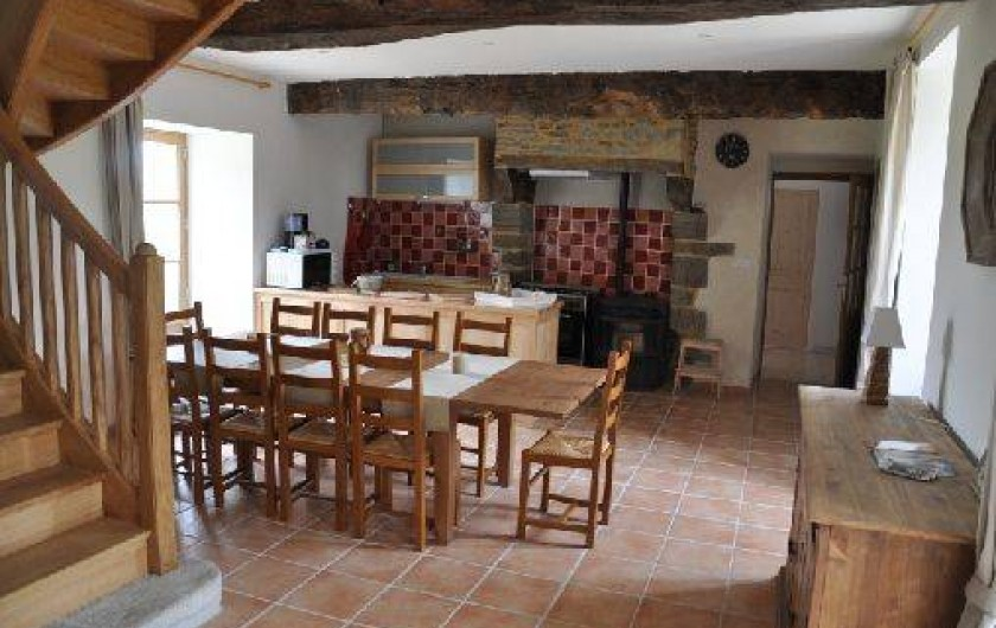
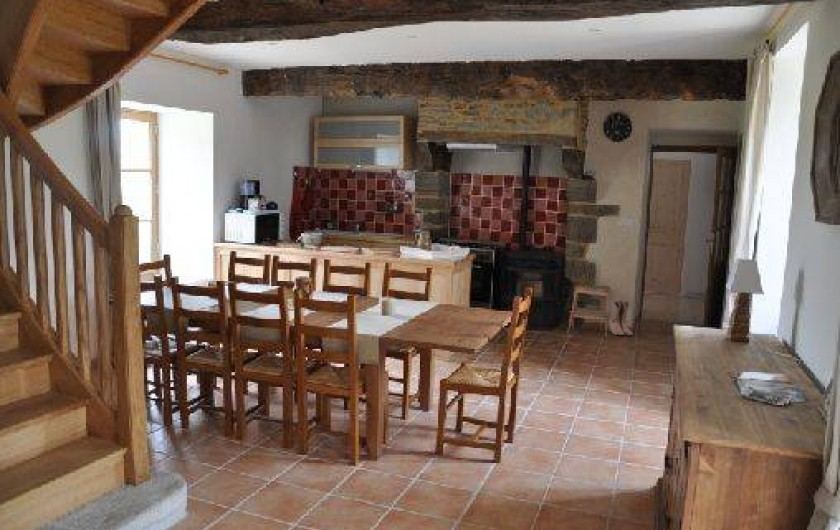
+ boots [608,298,634,337]
